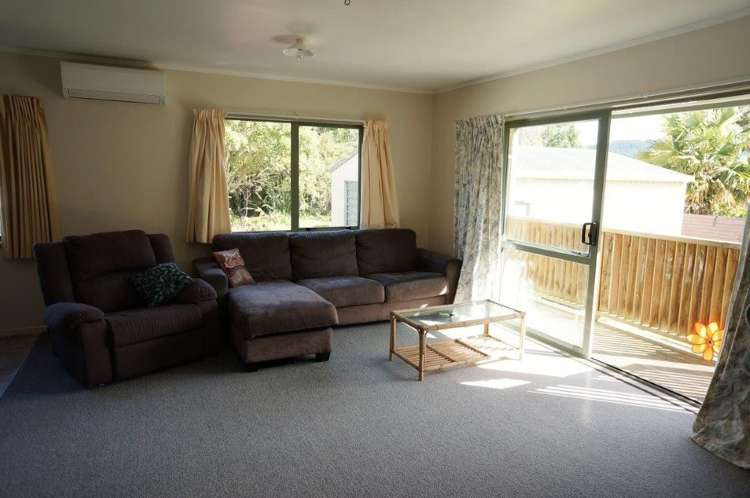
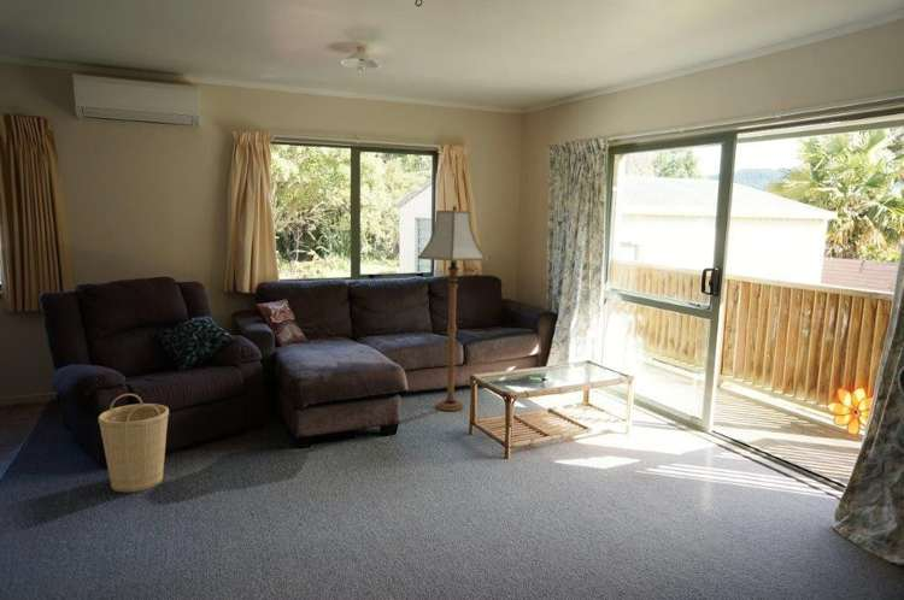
+ basket [98,393,170,493]
+ floor lamp [417,204,488,412]
